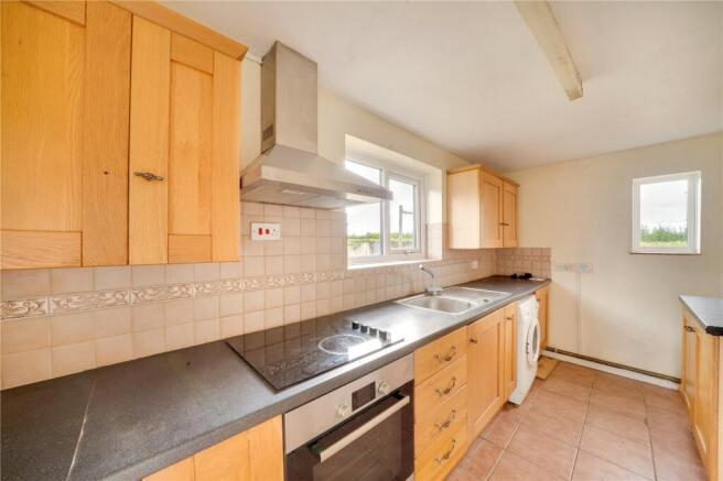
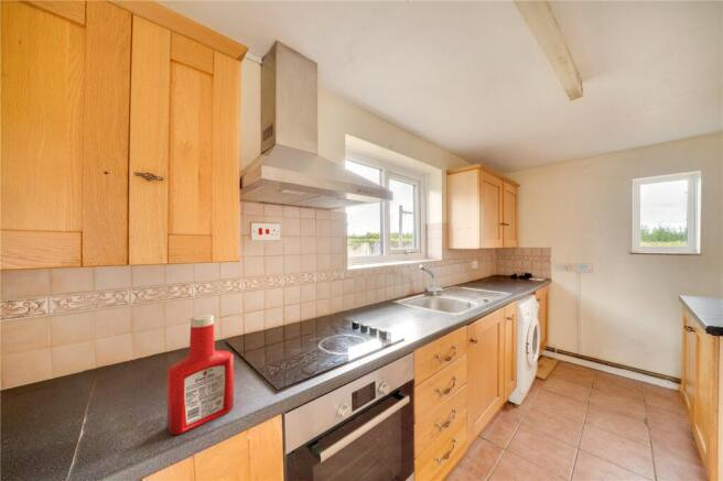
+ soap bottle [166,314,235,436]
